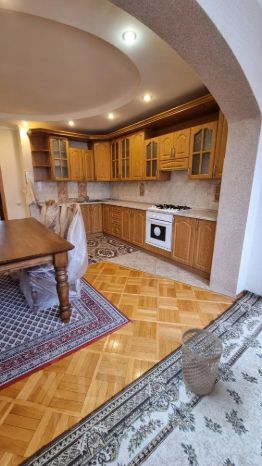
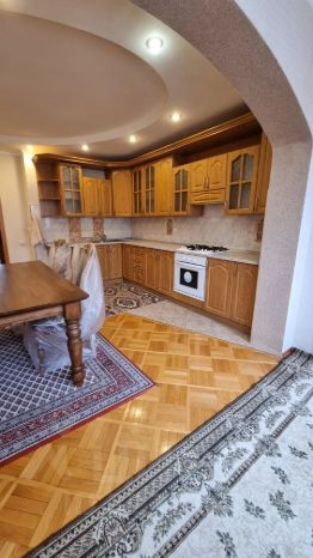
- wastebasket [181,327,224,396]
